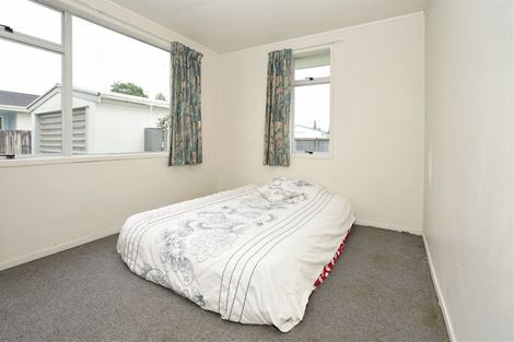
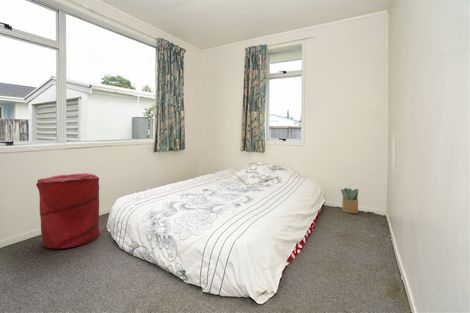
+ potted plant [340,187,359,214]
+ laundry hamper [35,172,101,249]
